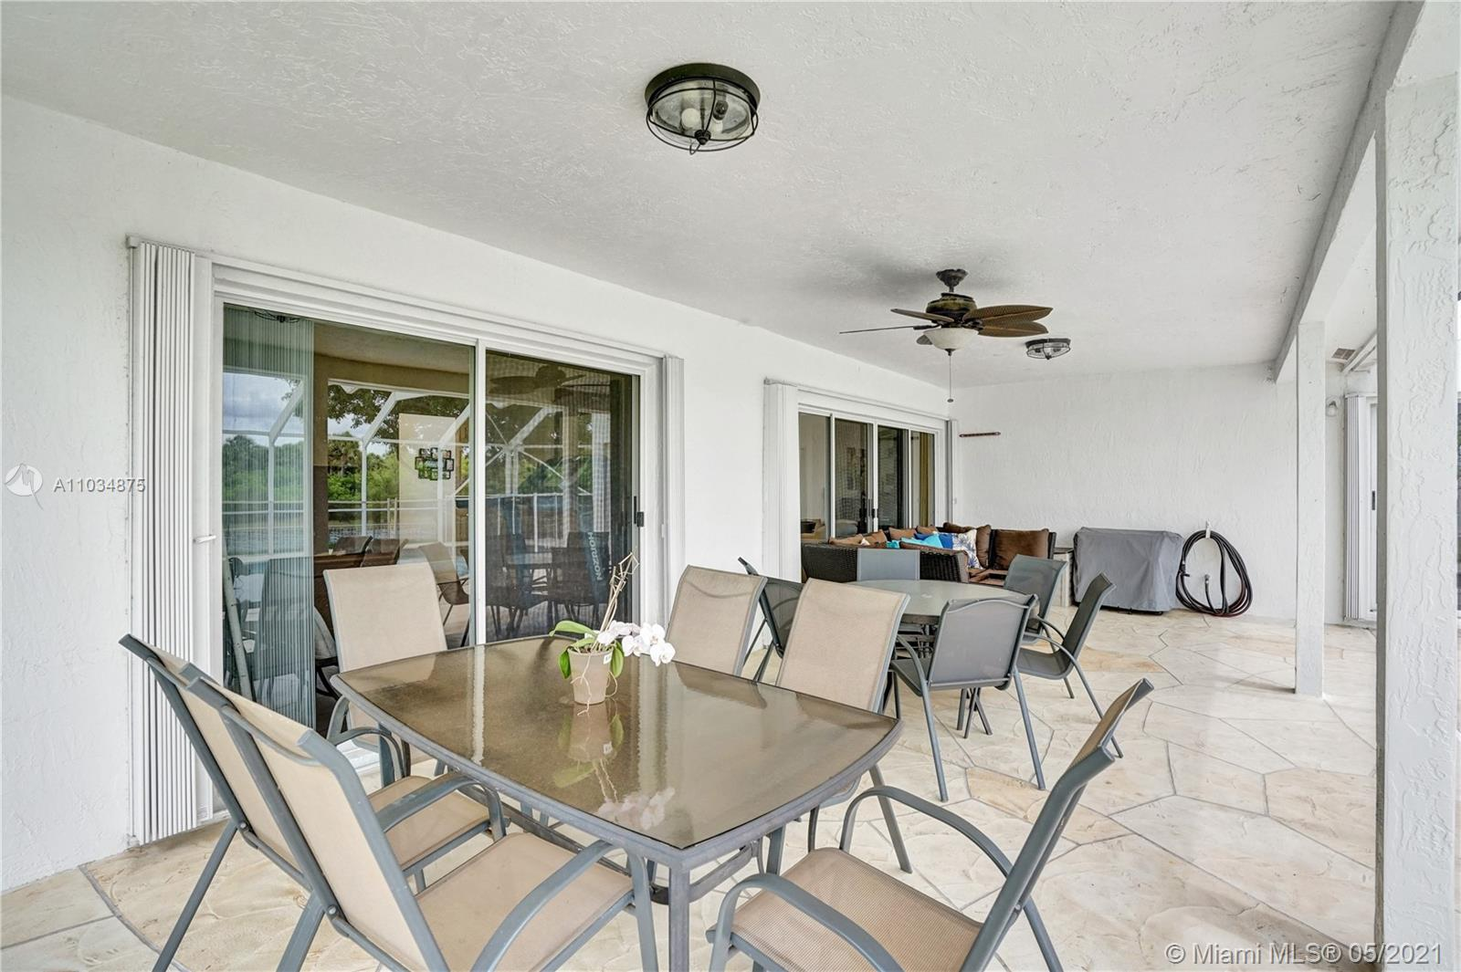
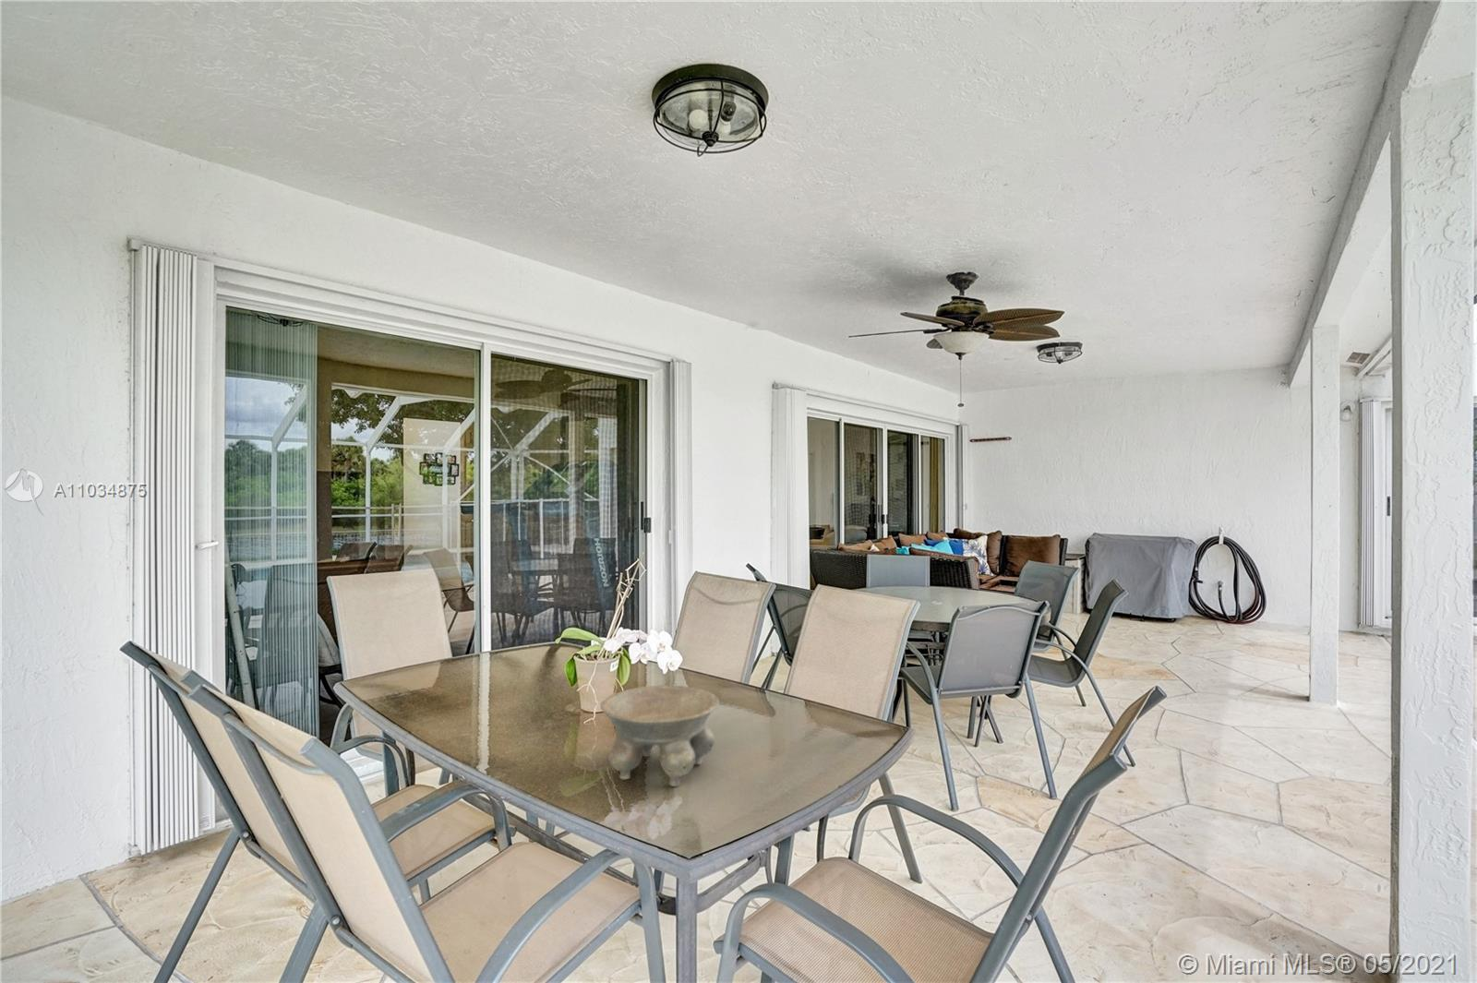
+ bowl [599,683,720,788]
